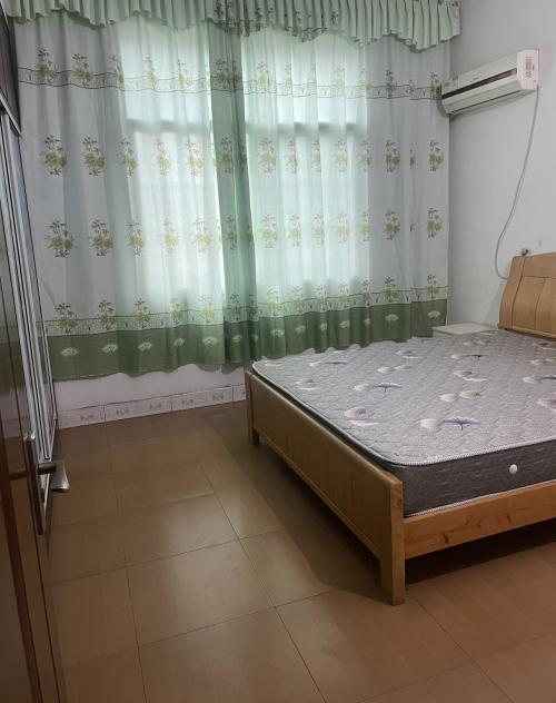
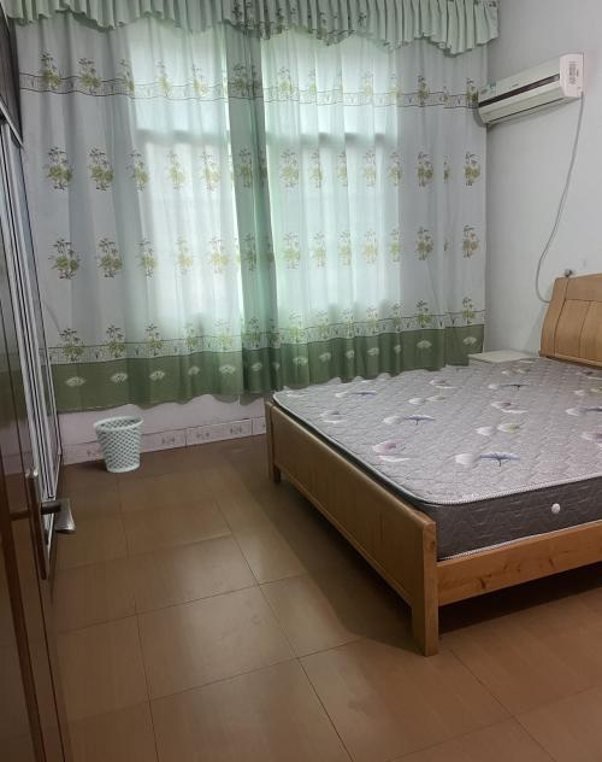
+ wastebasket [92,415,143,474]
